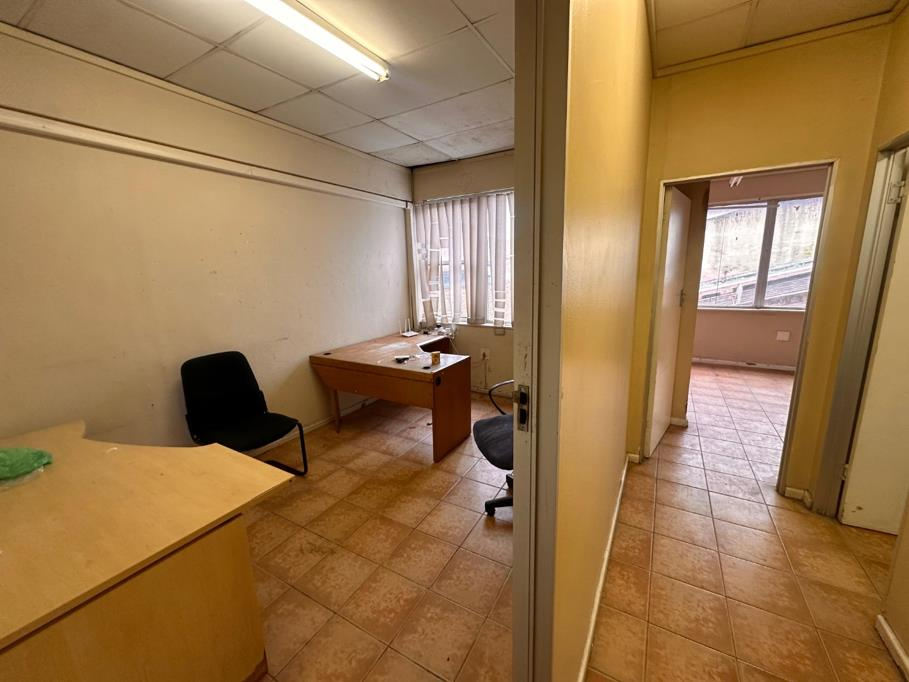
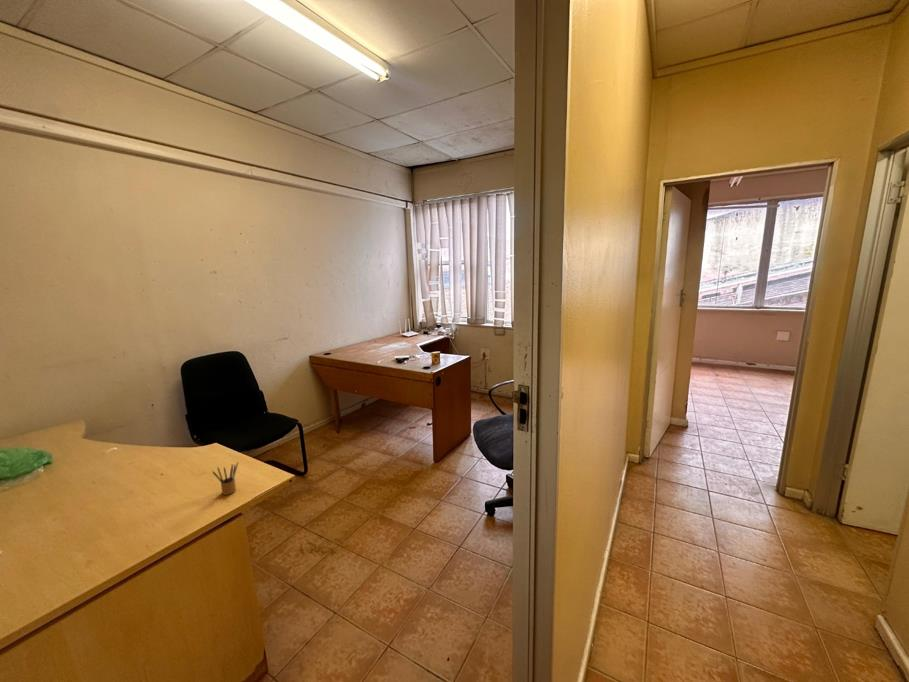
+ pencil box [211,461,239,496]
